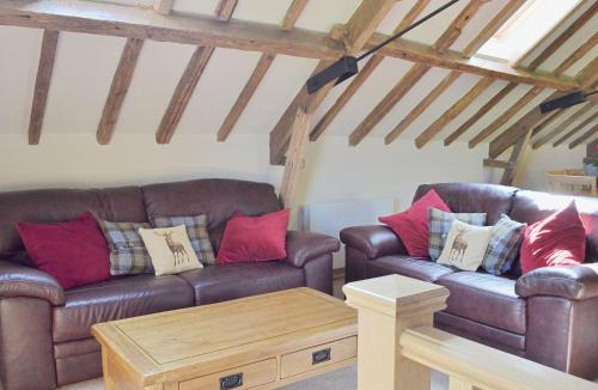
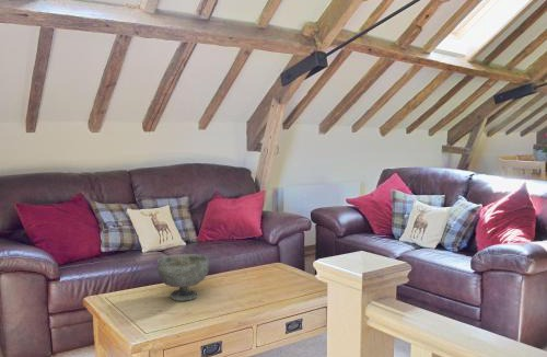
+ decorative bowl [156,253,210,302]
